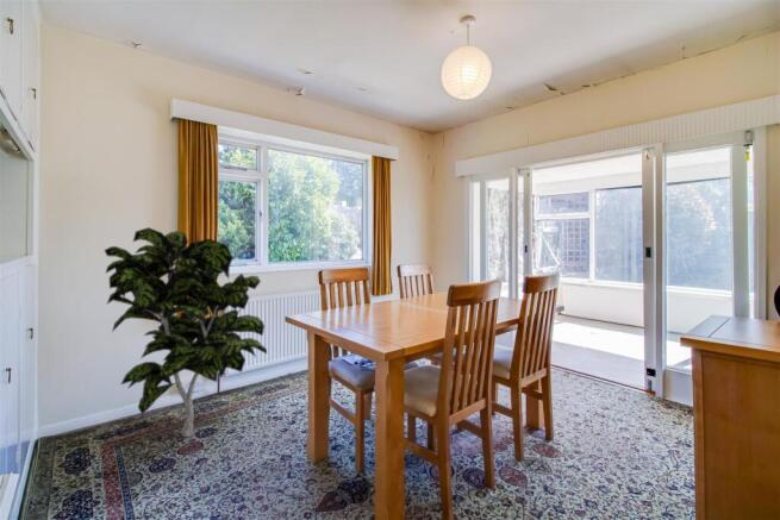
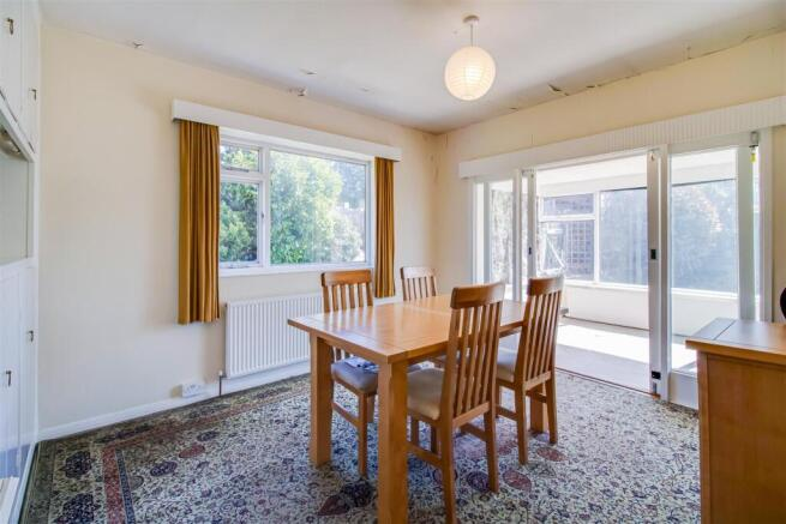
- indoor plant [102,226,268,438]
